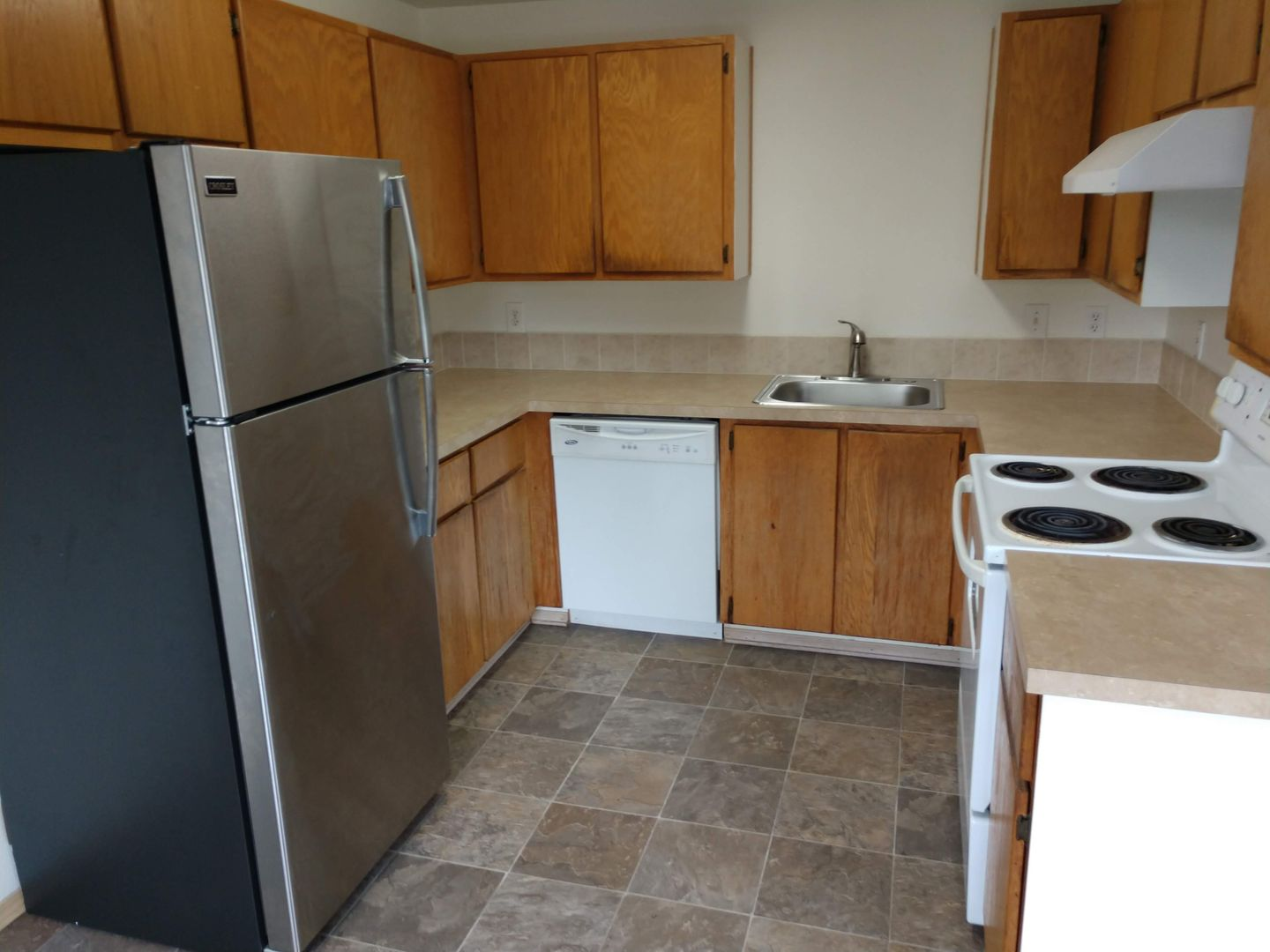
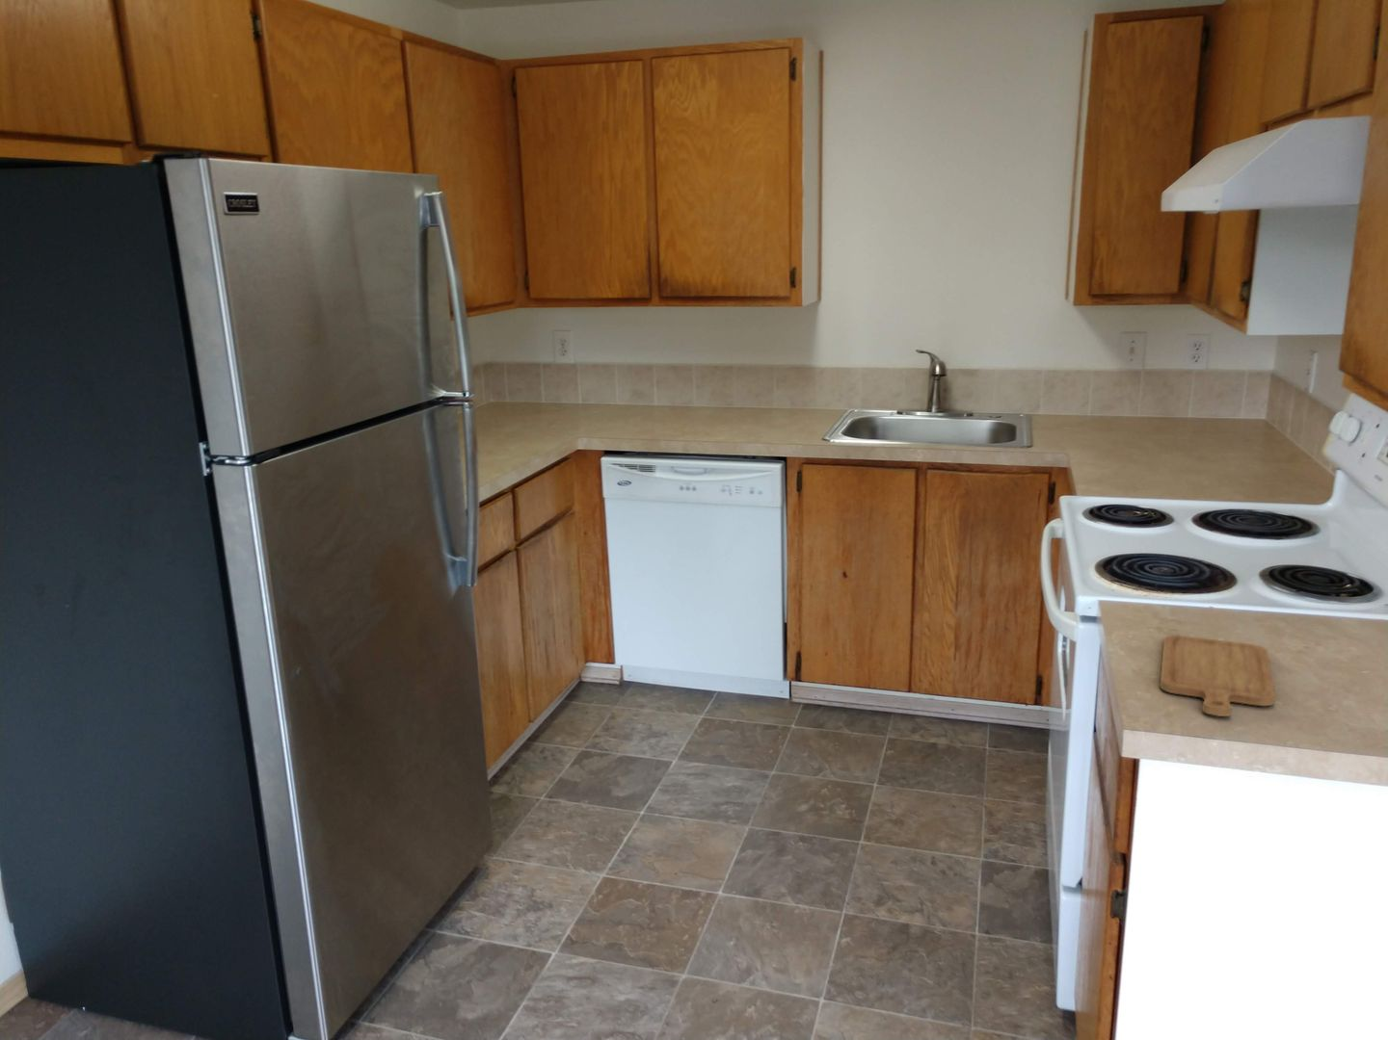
+ chopping board [1158,635,1277,718]
